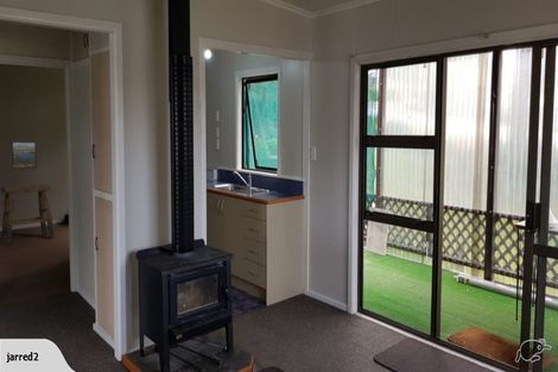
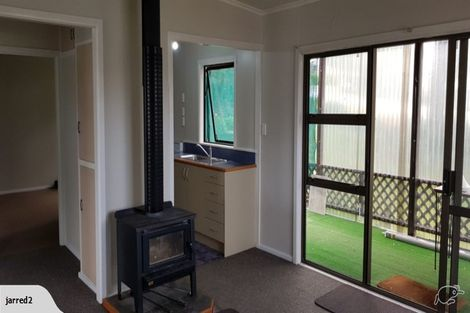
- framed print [11,140,38,170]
- stool [0,183,56,246]
